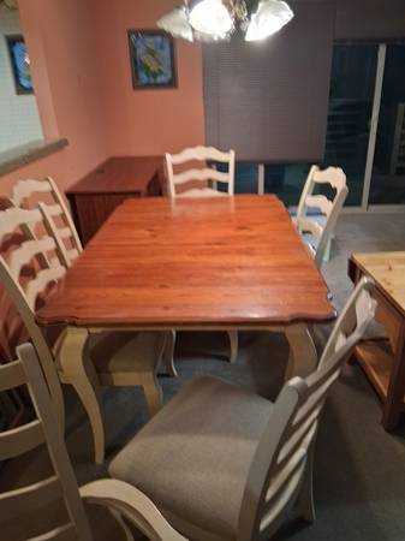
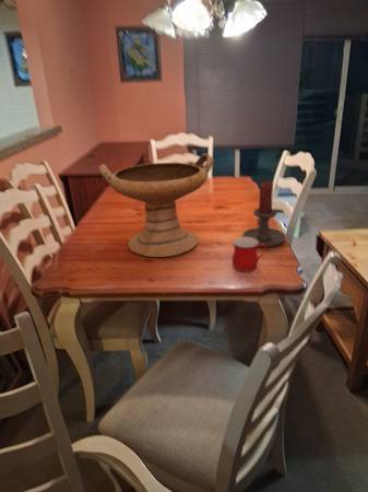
+ candle holder [241,180,287,248]
+ decorative bowl [97,153,215,258]
+ mug [232,236,268,273]
